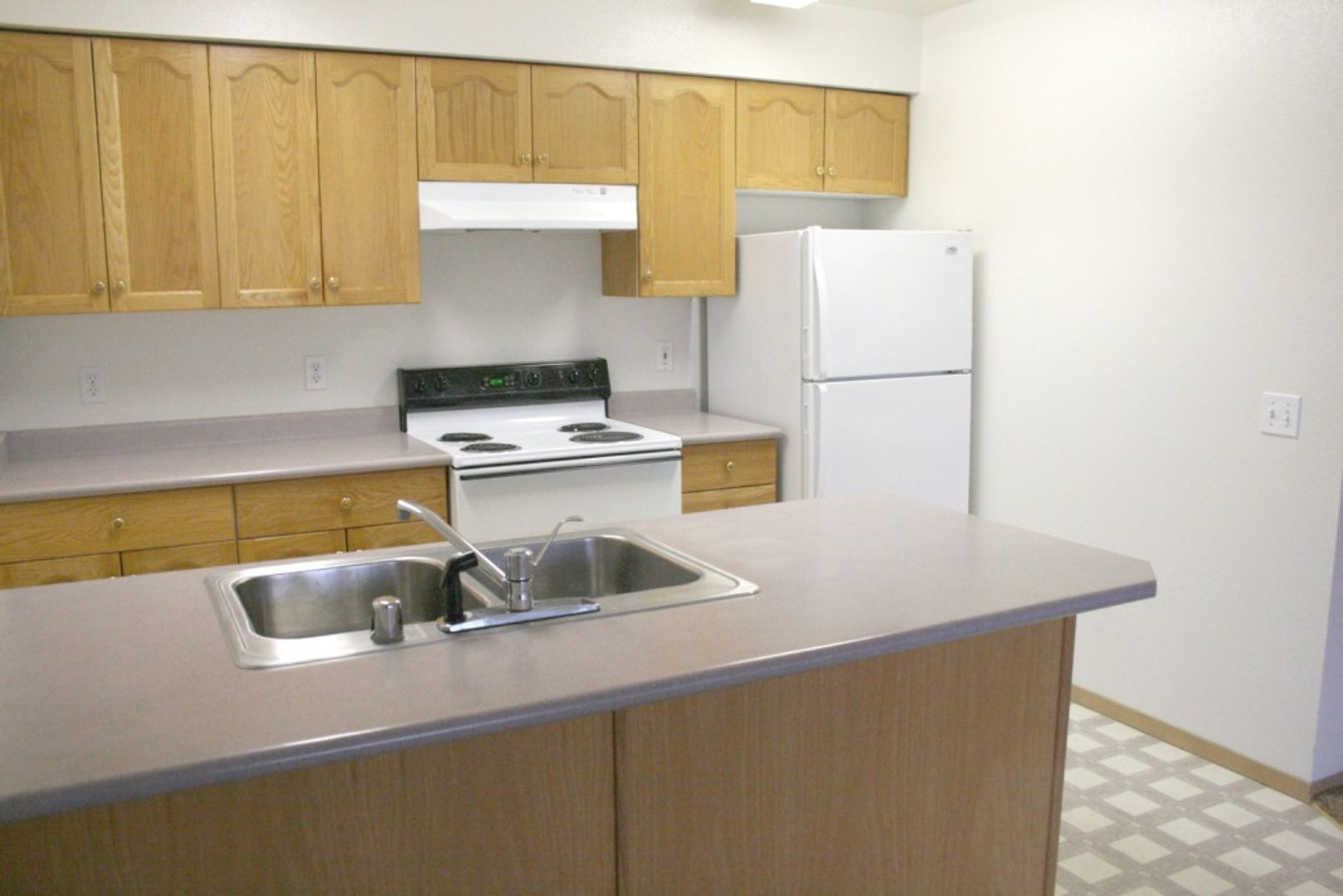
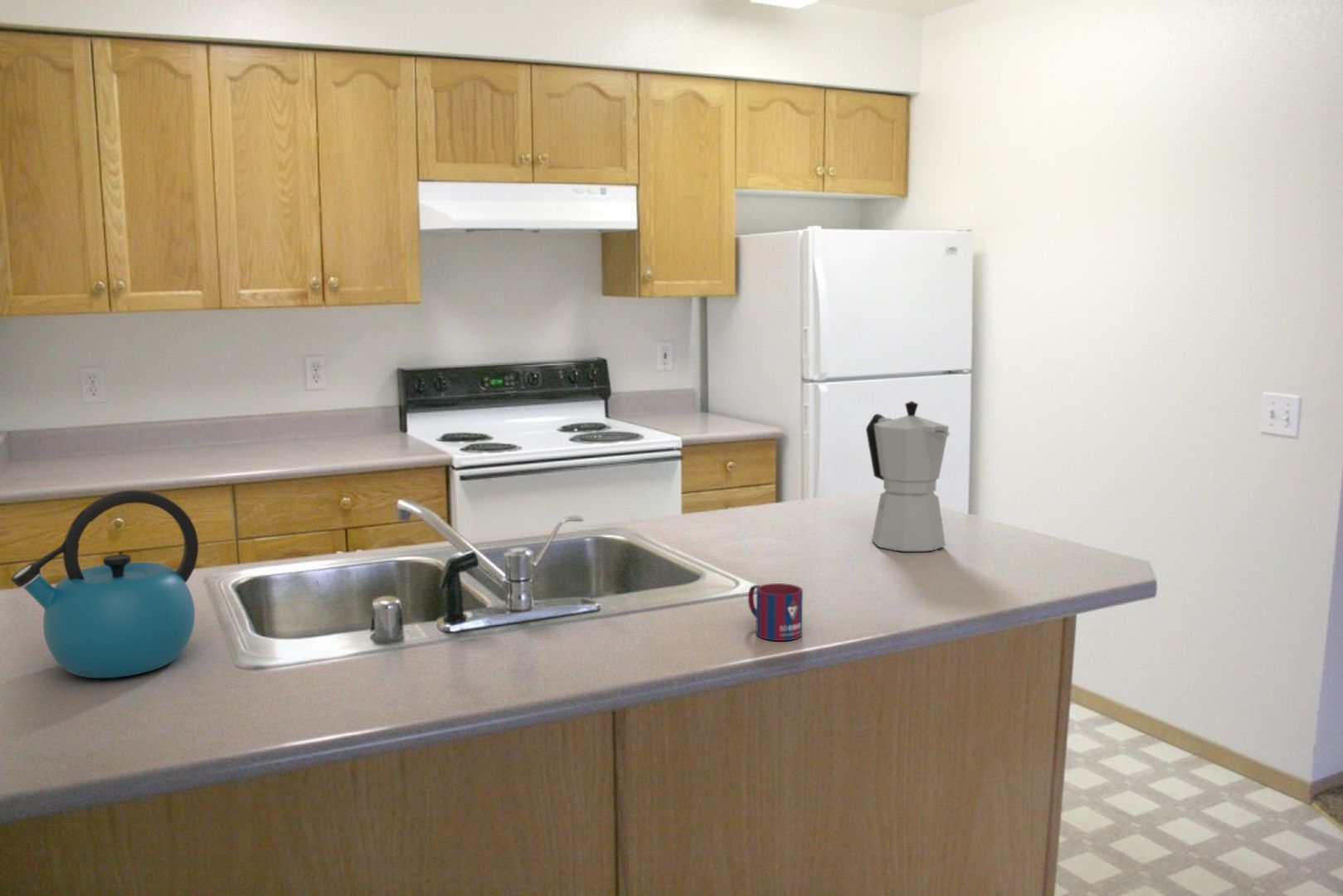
+ kettle [10,489,199,679]
+ moka pot [865,401,951,553]
+ mug [747,582,804,641]
